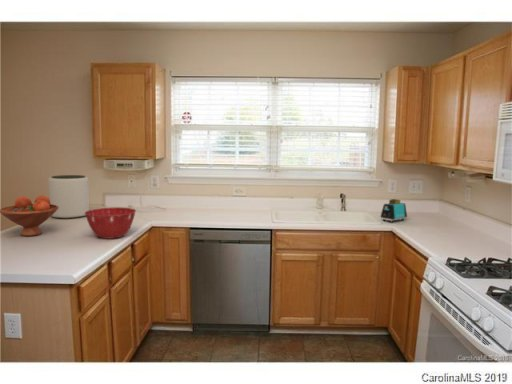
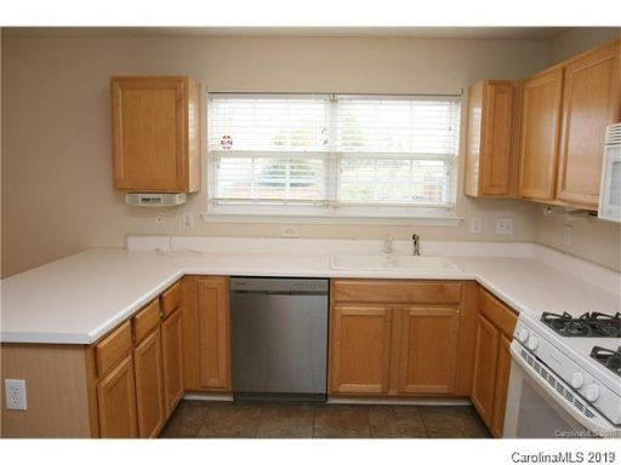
- fruit bowl [0,195,59,237]
- mixing bowl [85,206,137,240]
- plant pot [47,174,91,220]
- toaster [379,198,408,224]
